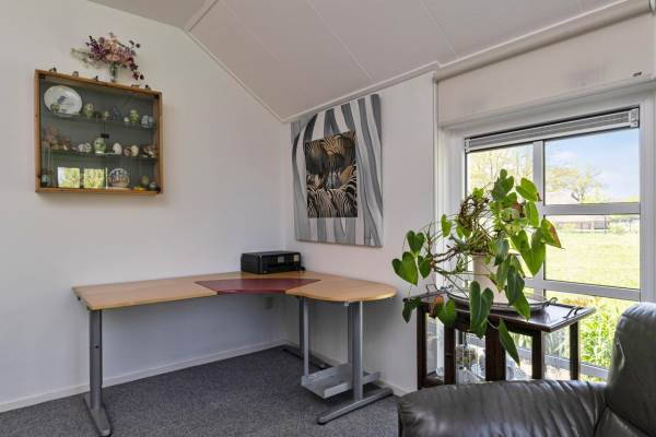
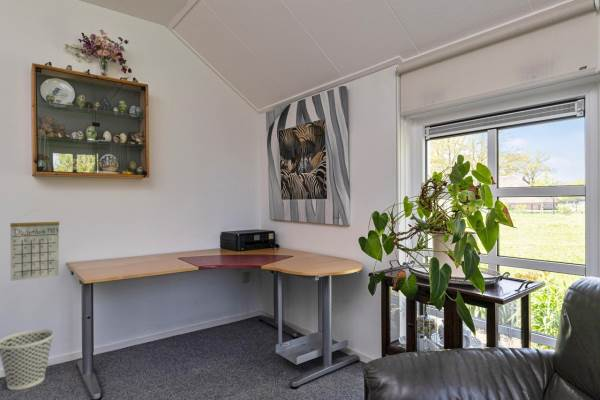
+ calendar [9,209,60,282]
+ wastebasket [0,328,55,391]
